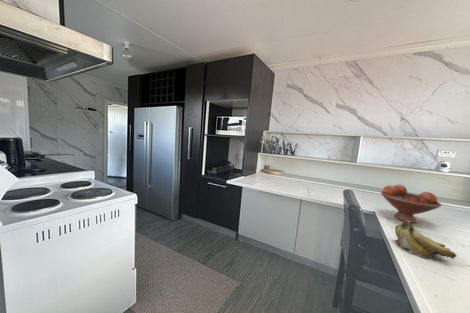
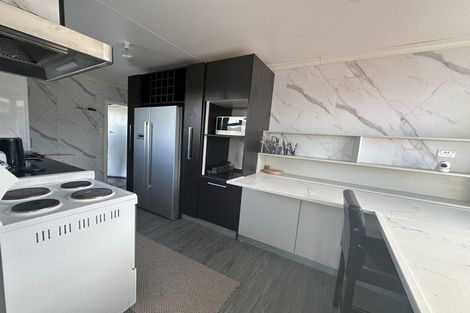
- fruit [394,221,457,260]
- fruit bowl [380,184,443,224]
